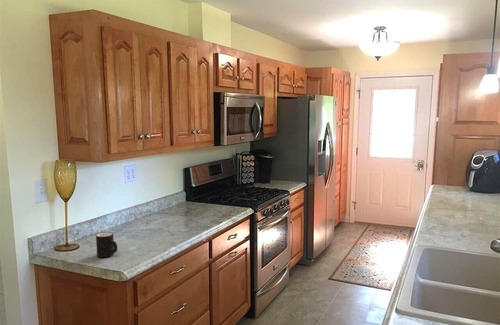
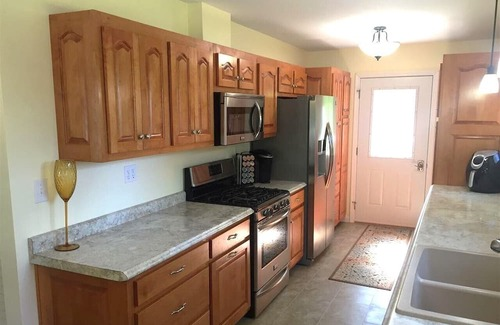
- mug [95,231,118,258]
